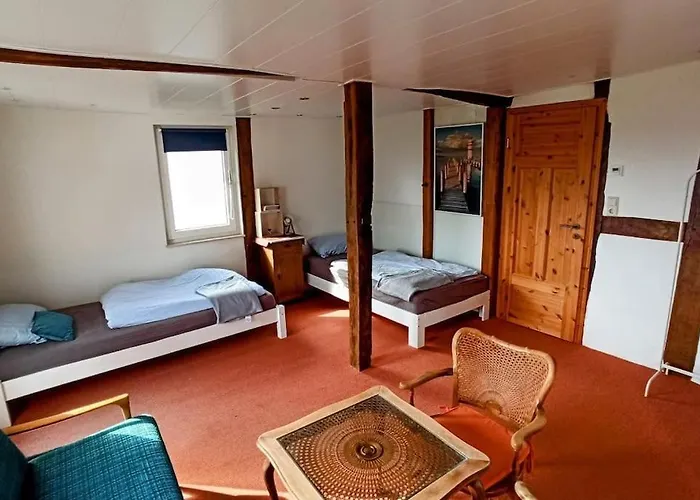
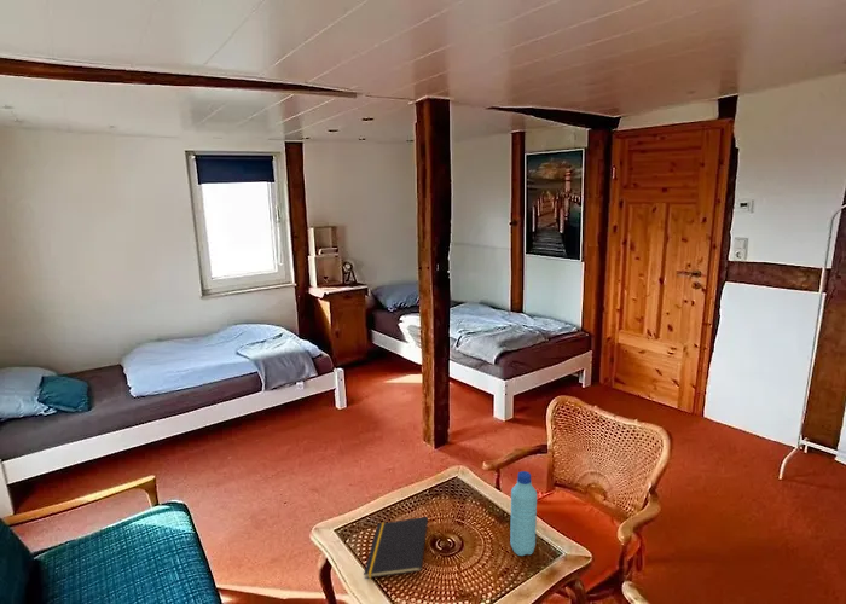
+ notepad [363,516,429,580]
+ water bottle [509,470,538,557]
